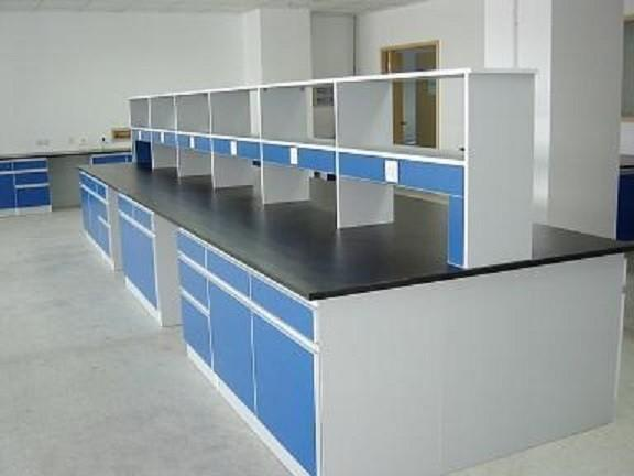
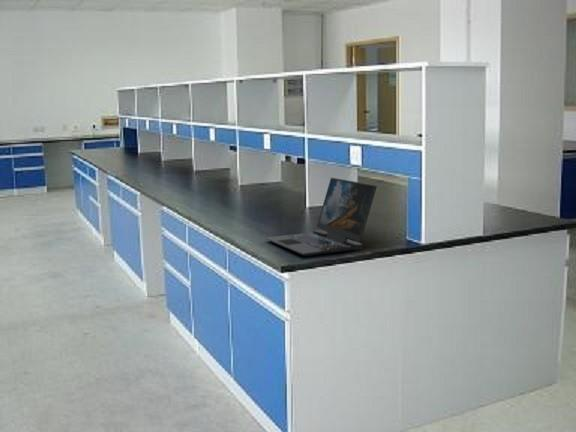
+ laptop [264,177,378,257]
